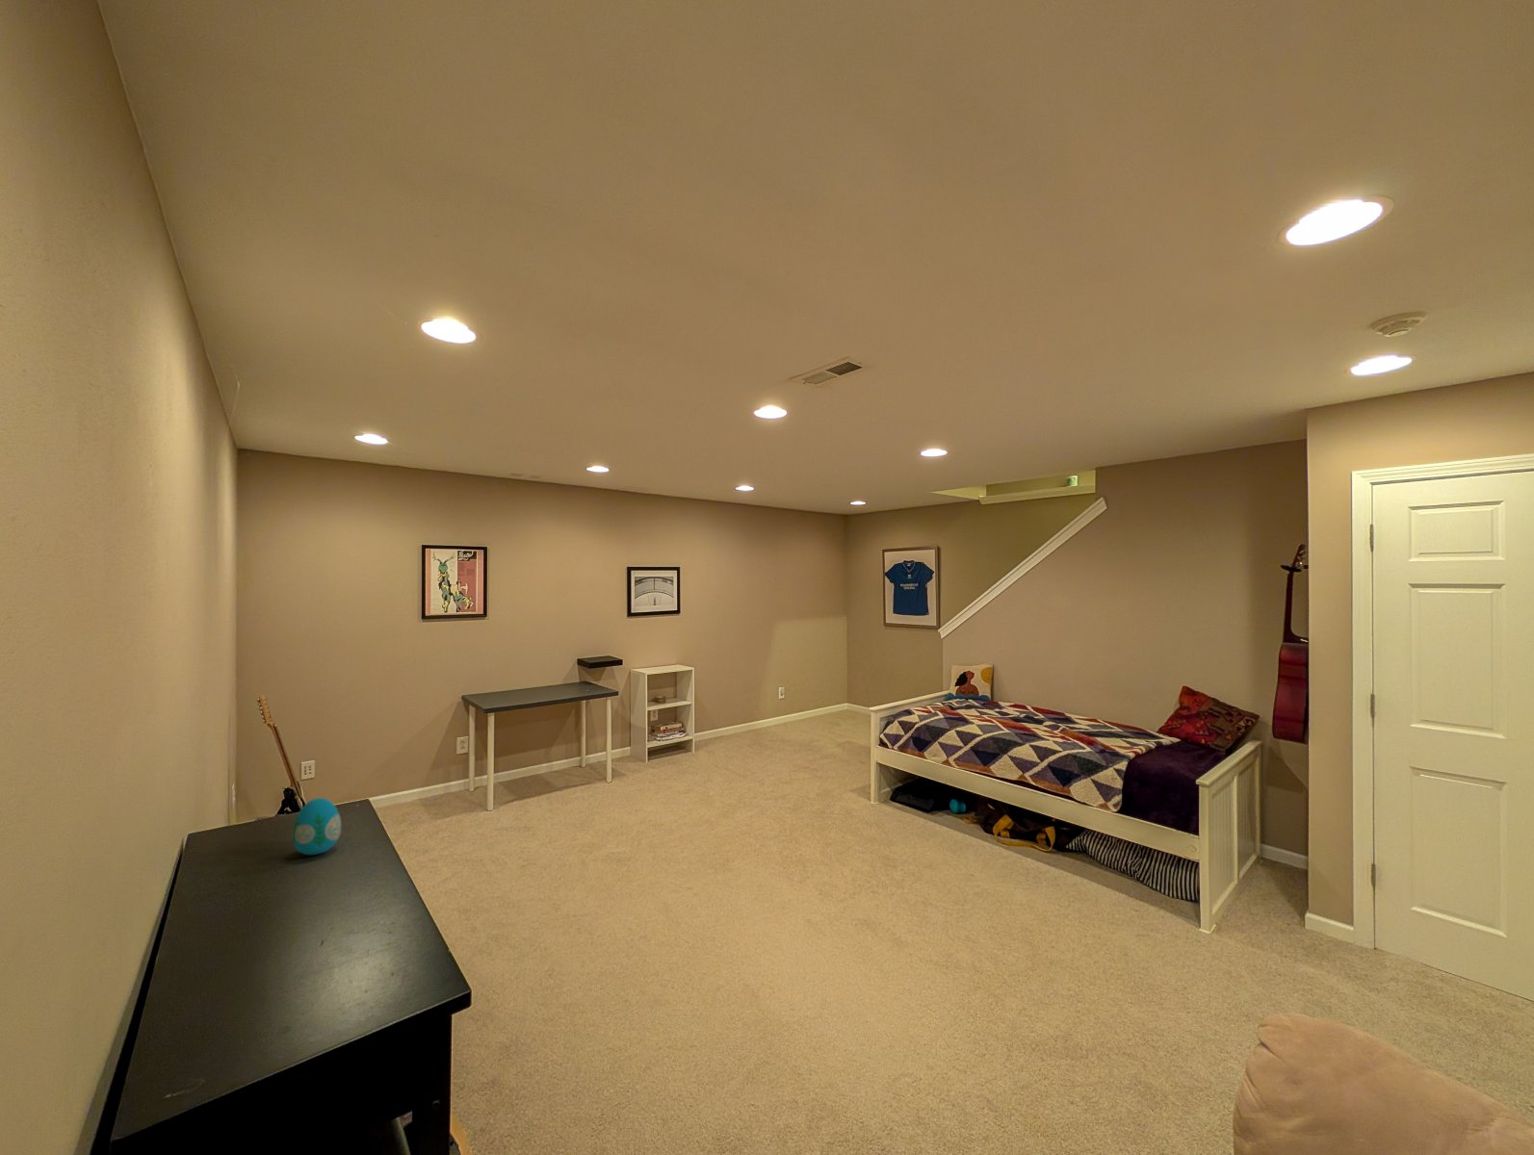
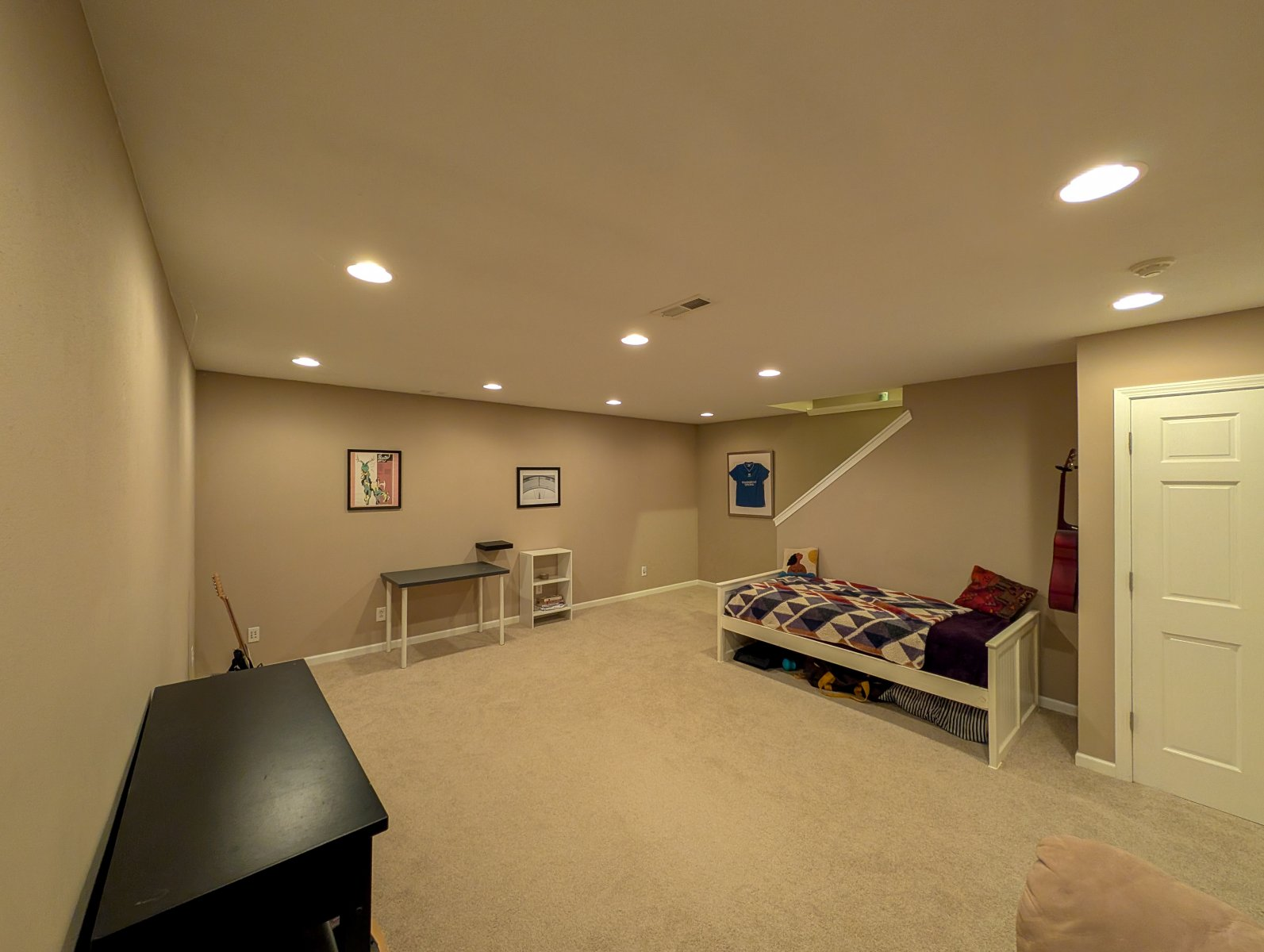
- decorative egg [291,797,342,855]
